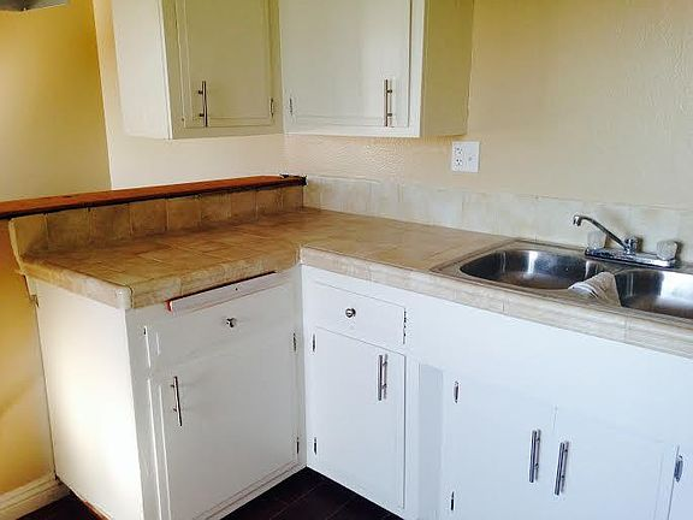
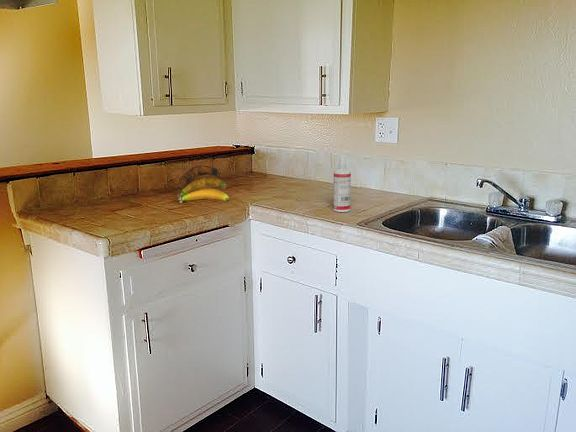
+ banana [176,164,230,204]
+ spray bottle [332,155,352,213]
